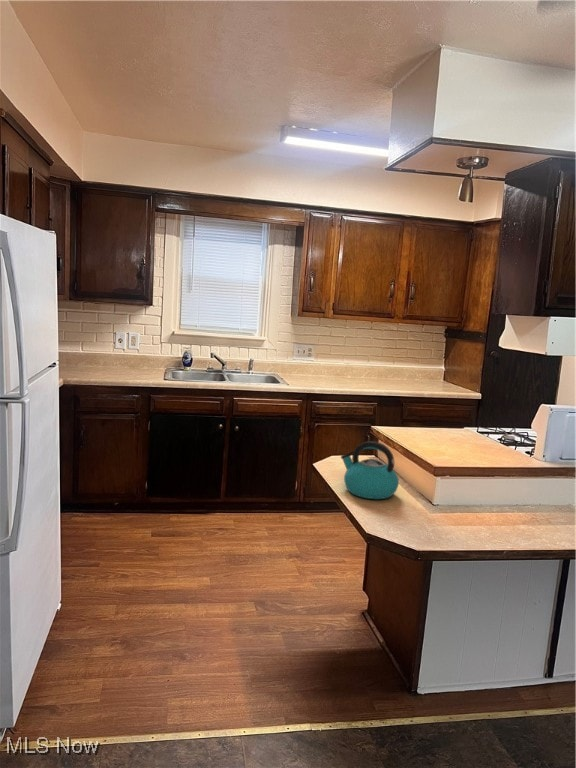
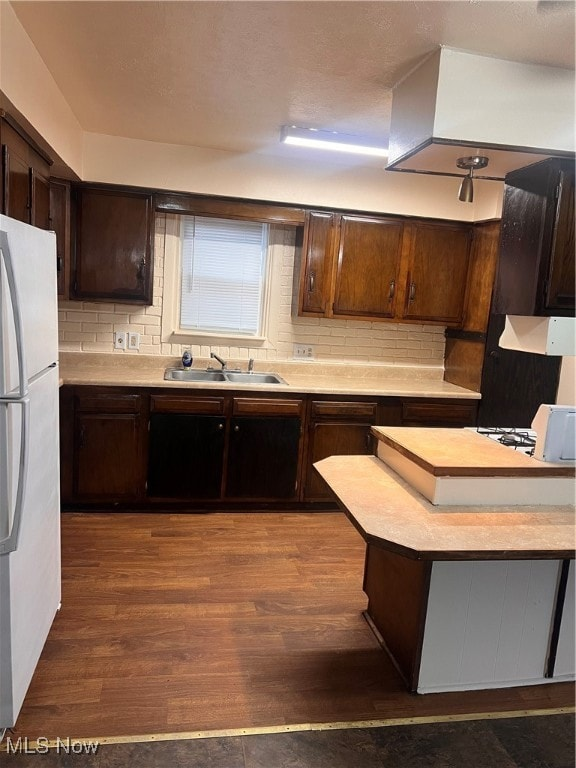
- kettle [340,440,400,500]
